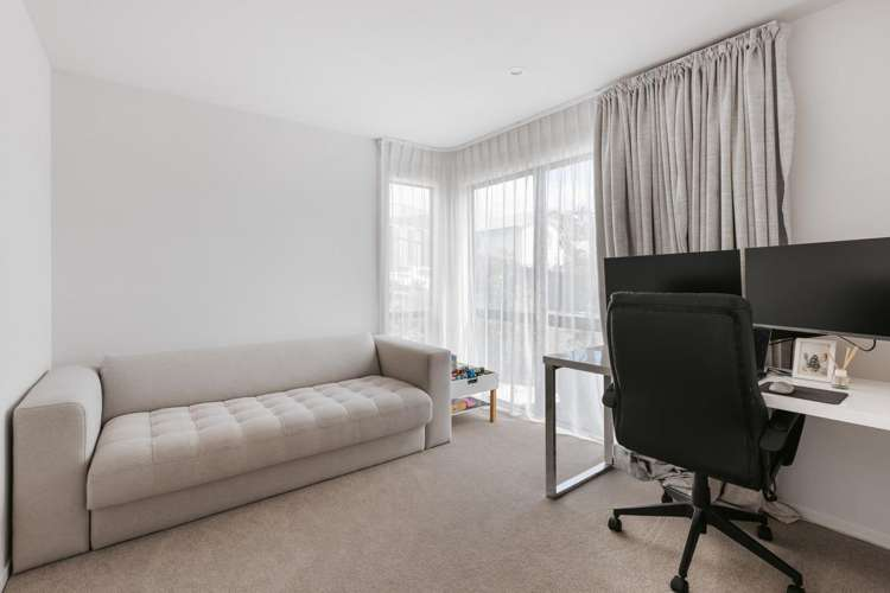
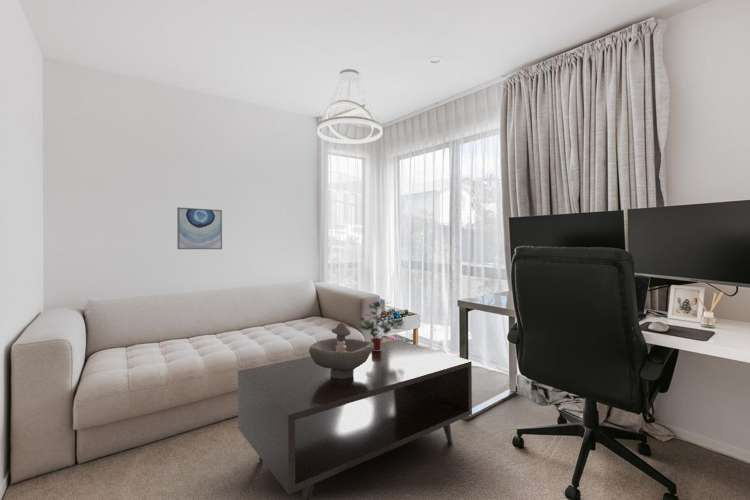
+ decorative bowl [308,322,373,379]
+ pendant light [316,68,383,145]
+ potted plant [357,300,406,351]
+ coffee table [237,338,473,500]
+ wall art [176,206,223,250]
